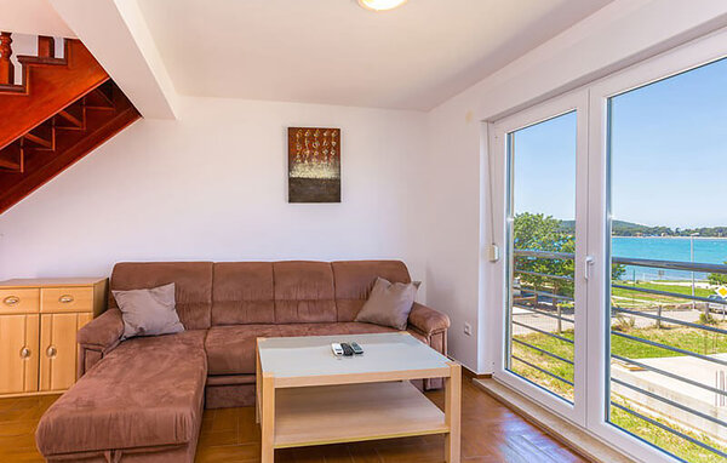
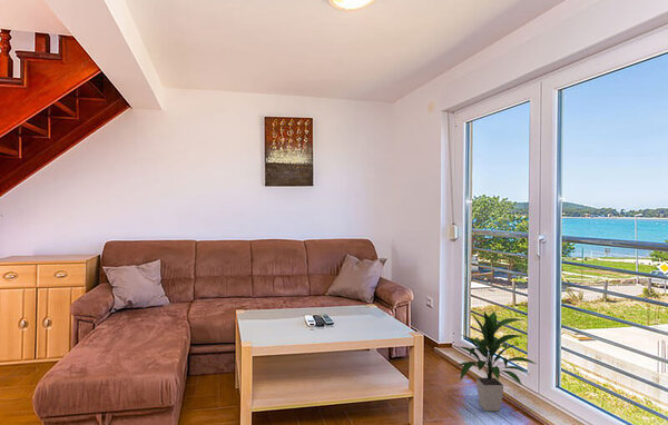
+ indoor plant [454,310,537,413]
